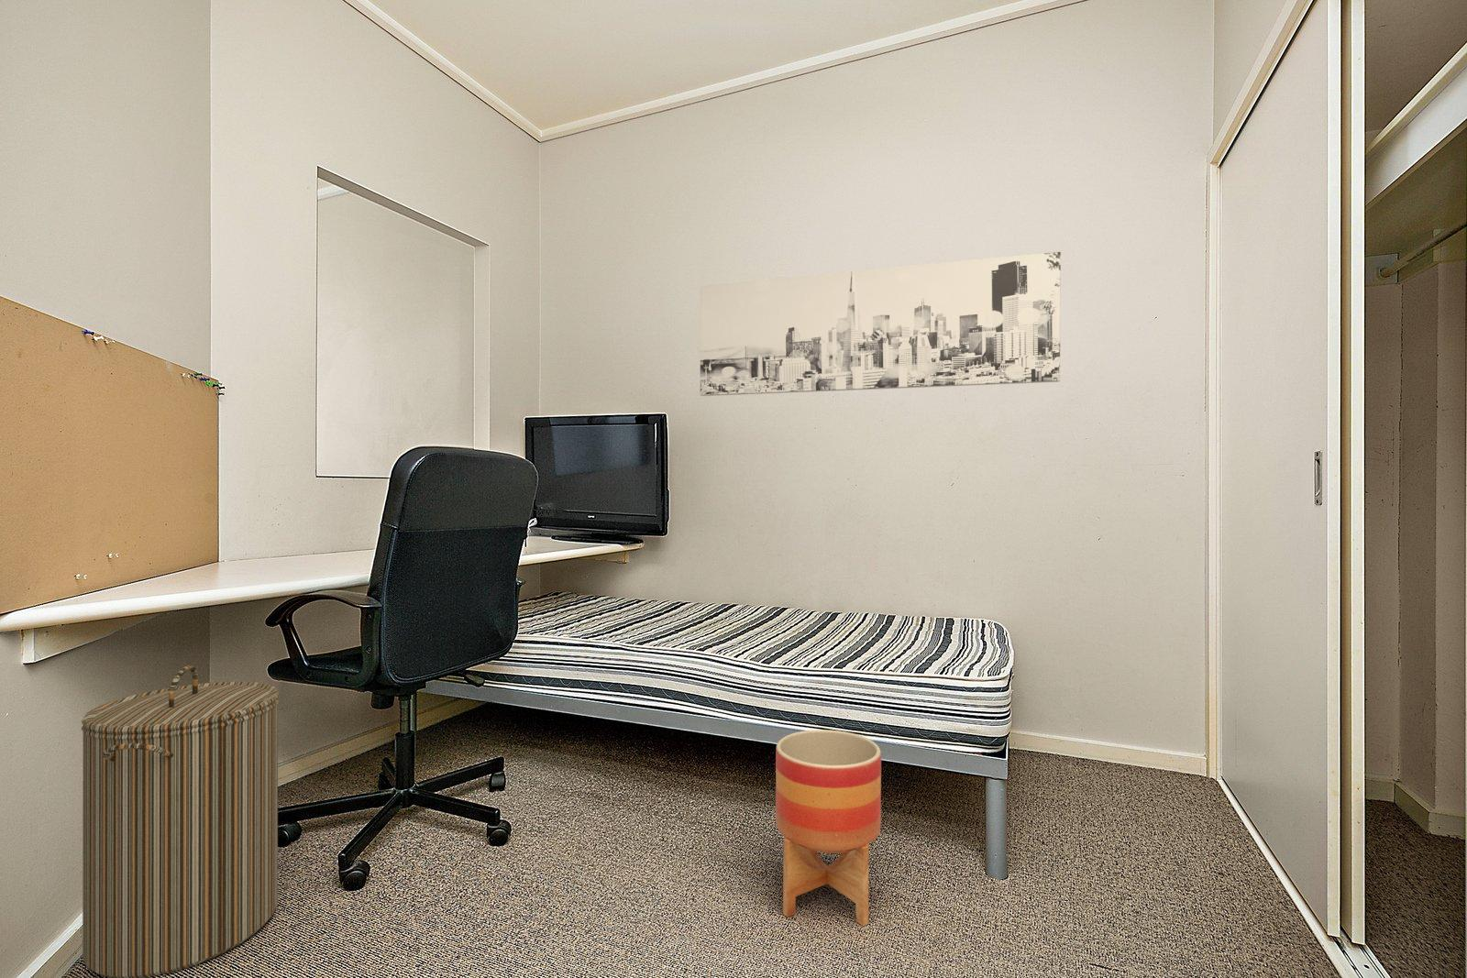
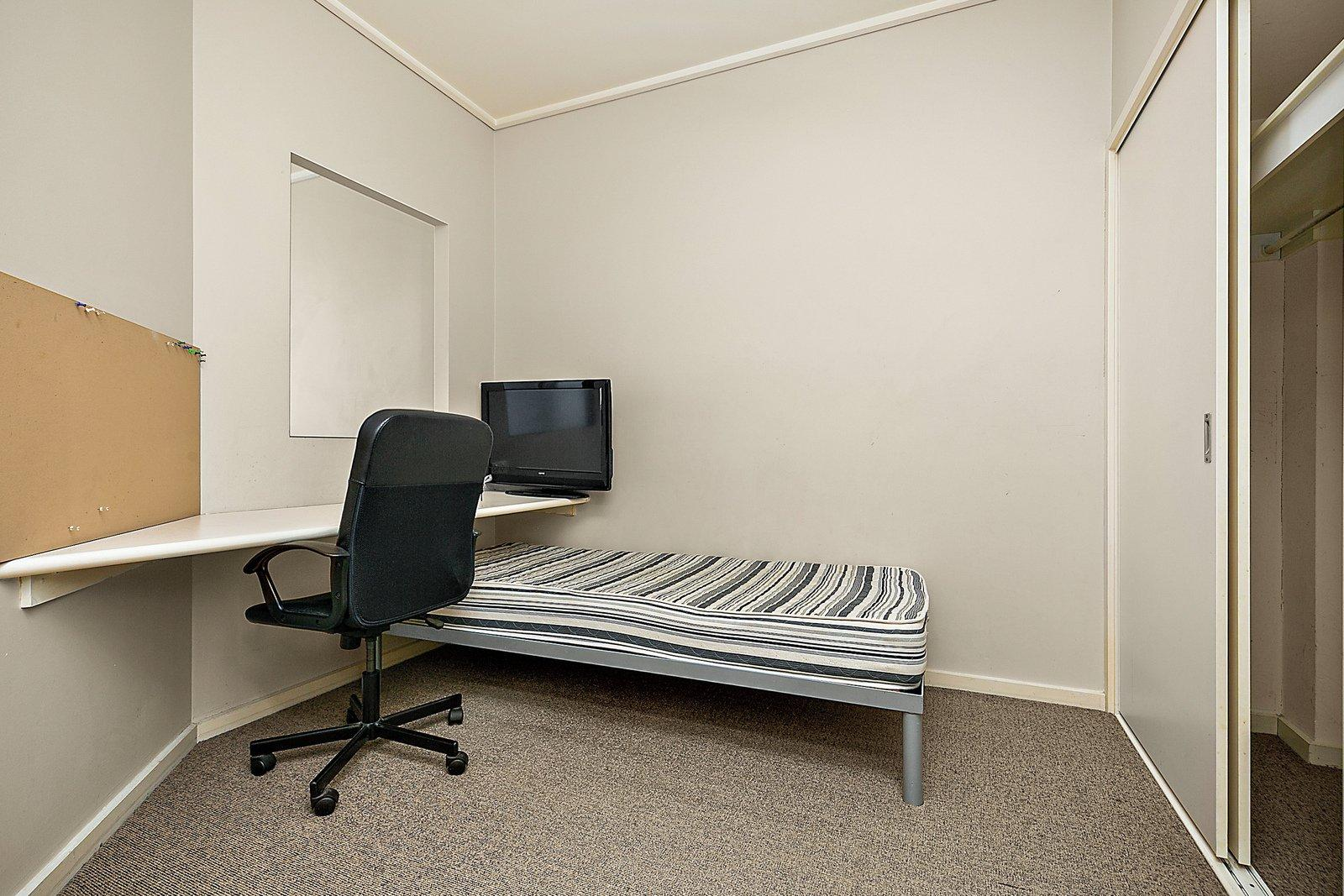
- wall art [700,251,1062,397]
- planter [775,729,882,927]
- laundry hamper [81,665,281,978]
